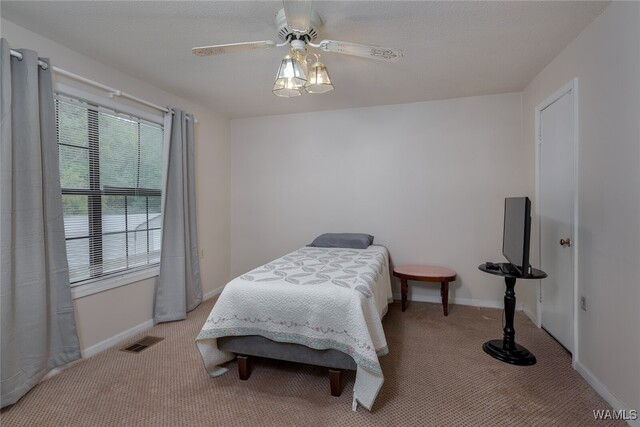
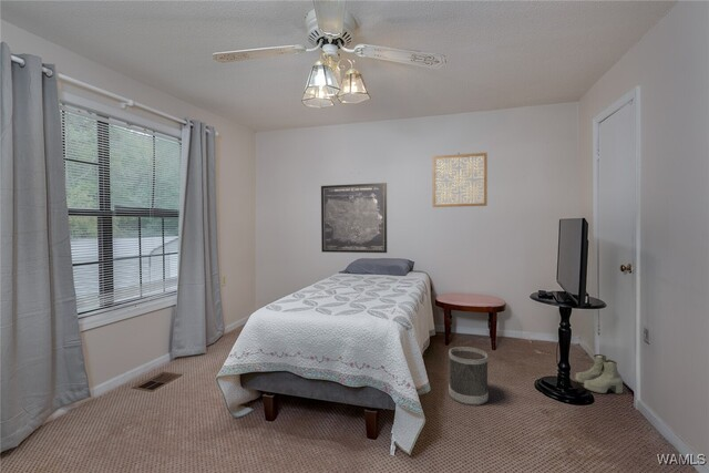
+ wall art [432,152,489,208]
+ wall art [320,182,388,254]
+ wastebasket [448,346,490,407]
+ boots [574,353,624,395]
